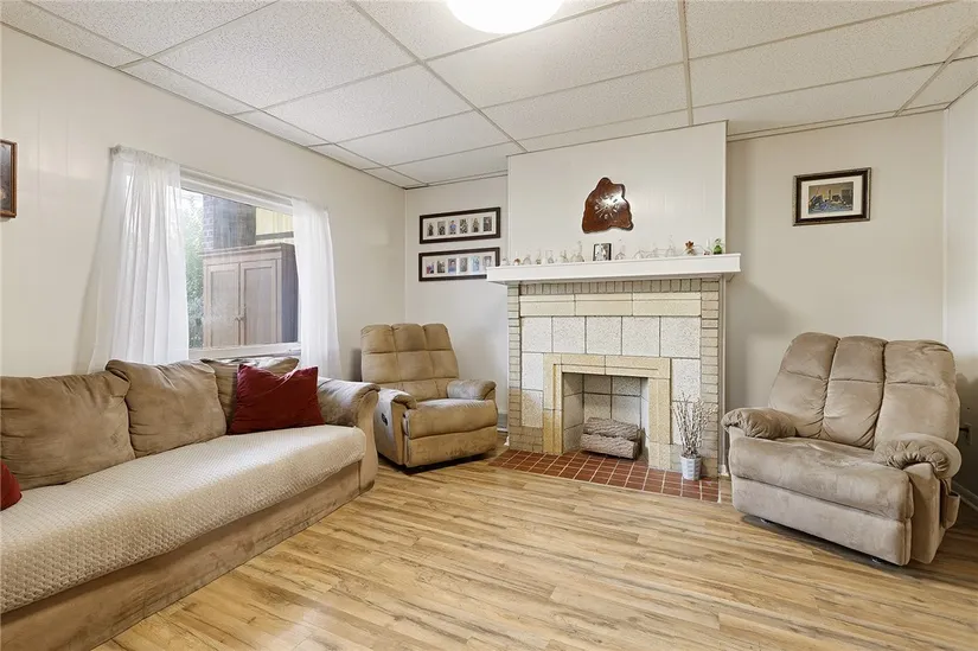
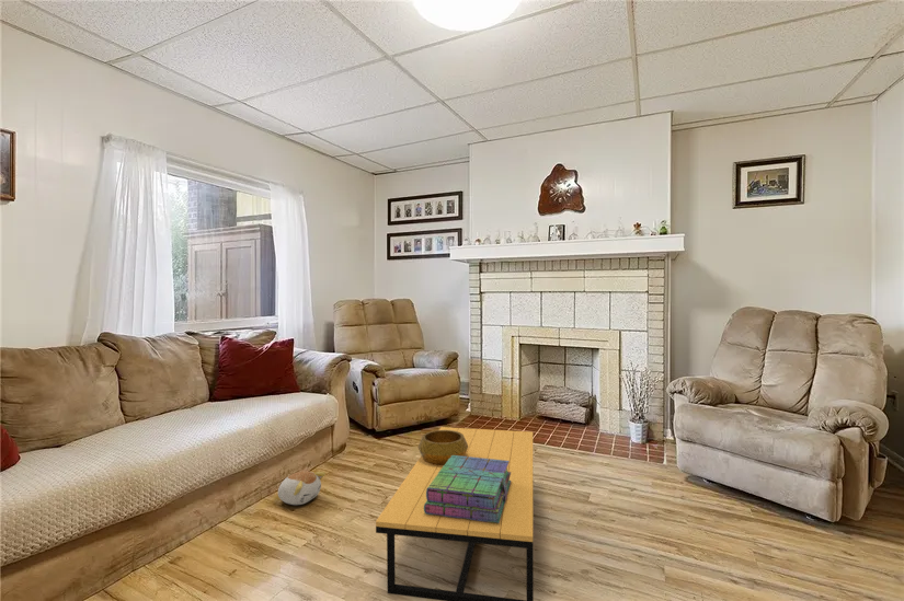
+ decorative bowl [416,429,468,465]
+ plush toy [277,470,327,506]
+ coffee table [375,426,535,601]
+ stack of books [424,455,511,523]
